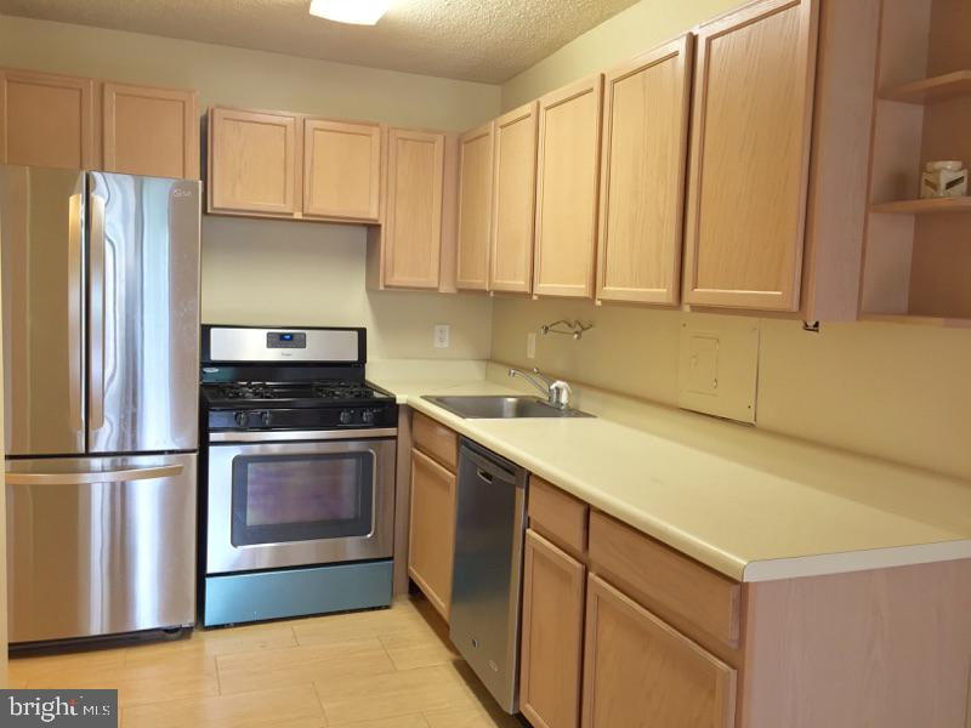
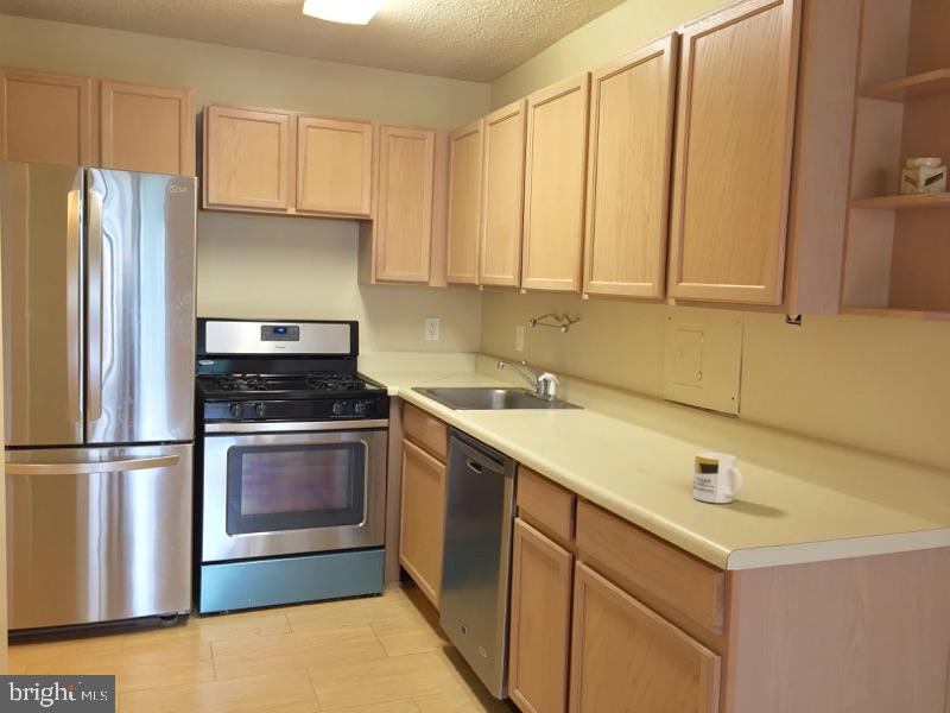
+ mug [692,452,745,504]
